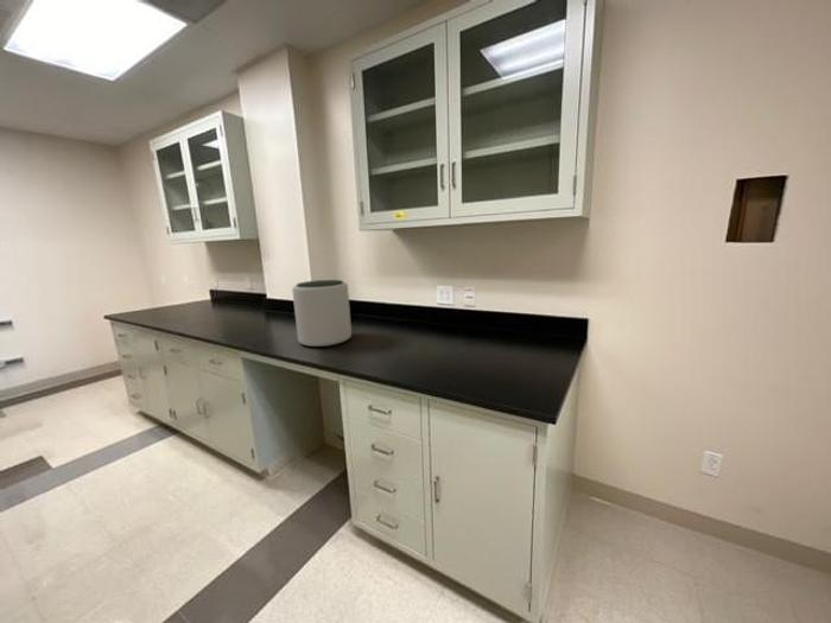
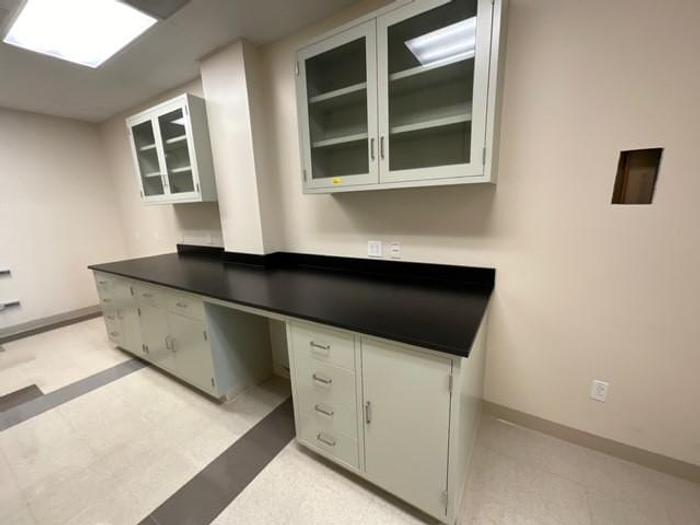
- plant pot [291,279,353,348]
